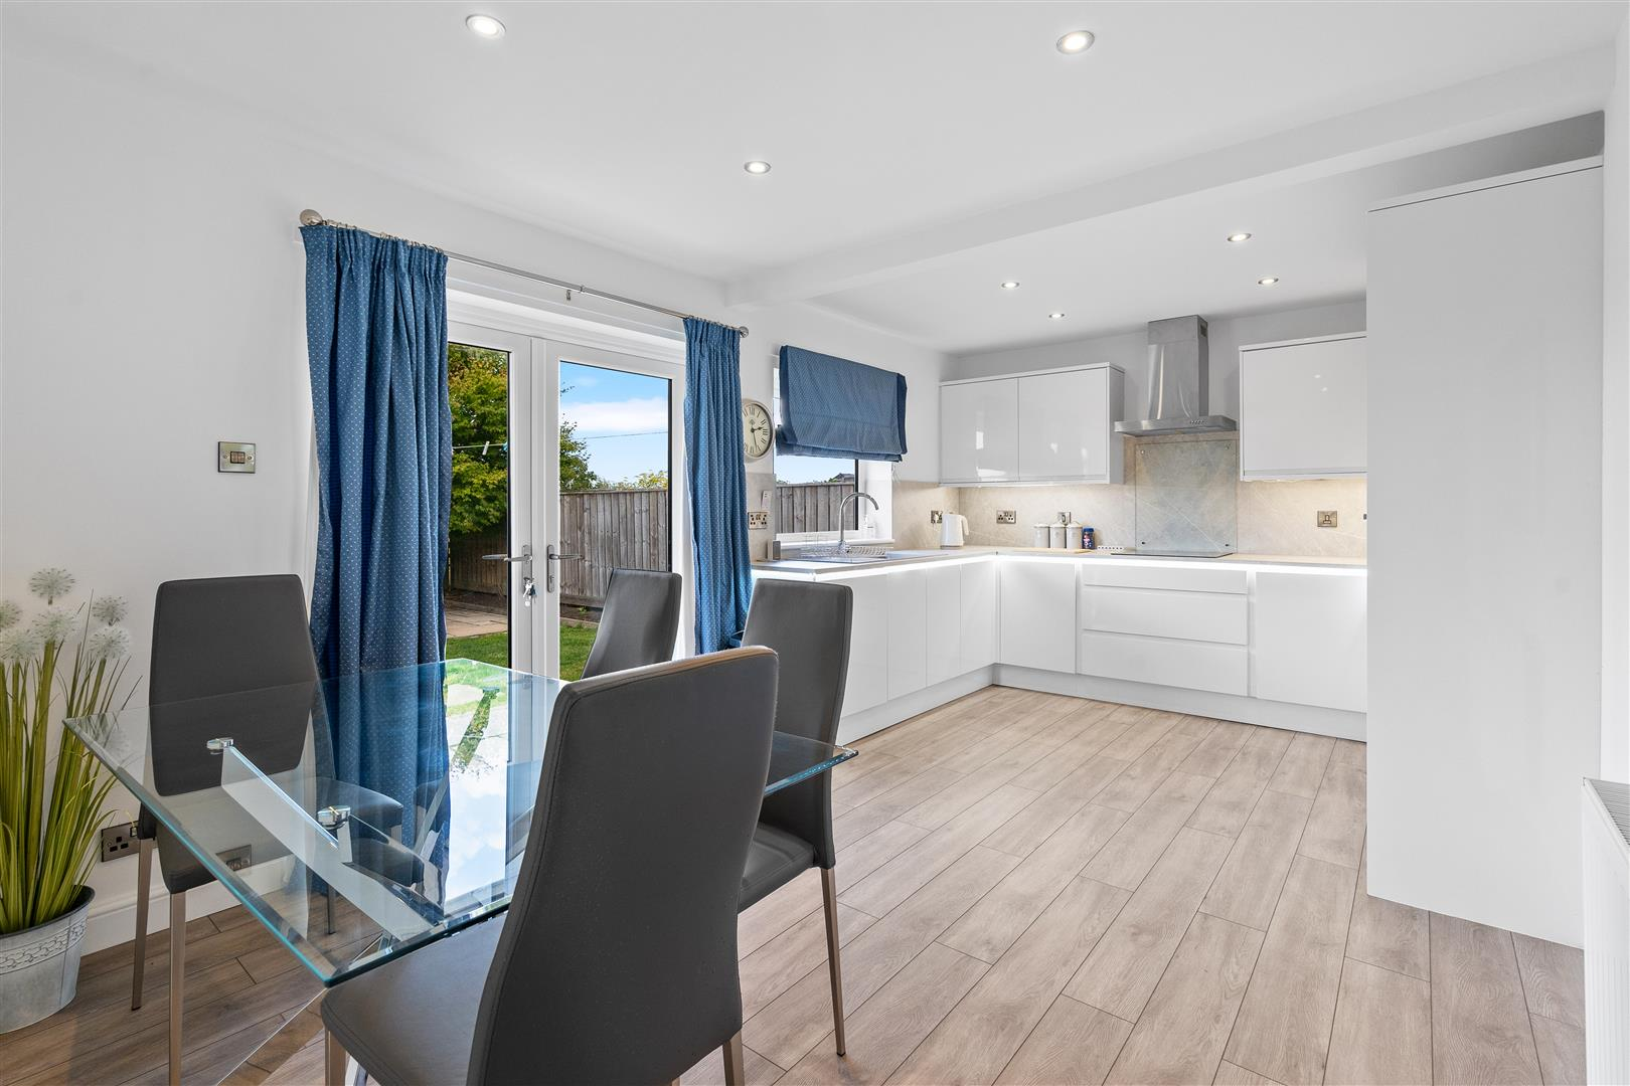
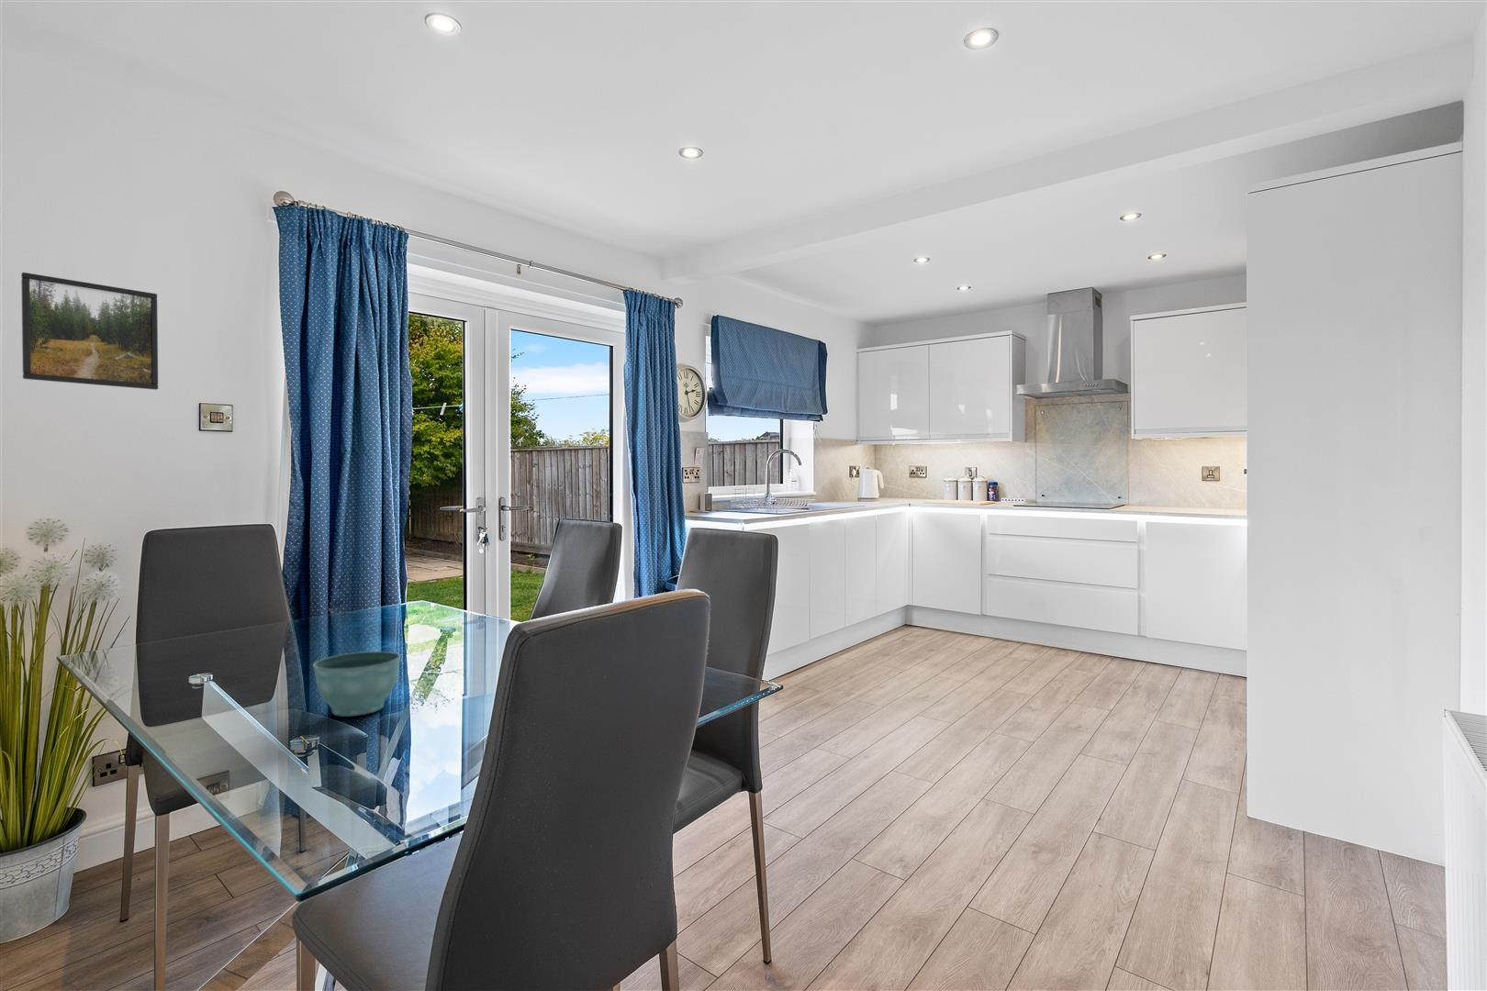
+ flower pot [312,650,402,718]
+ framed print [20,272,159,390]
